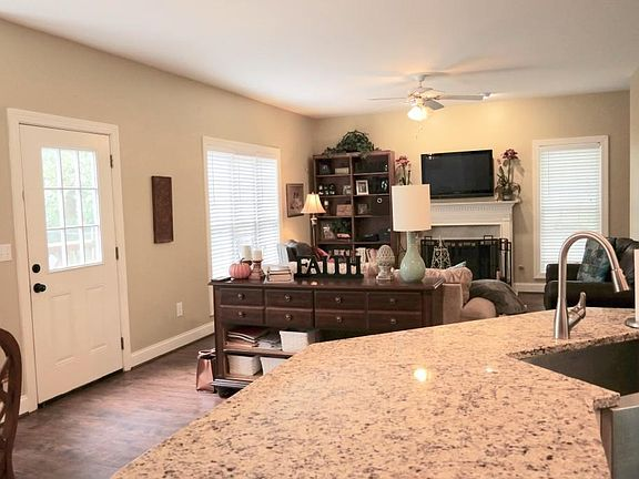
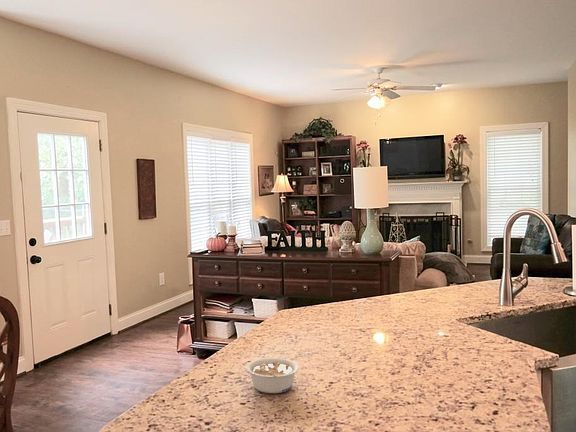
+ legume [245,357,300,394]
